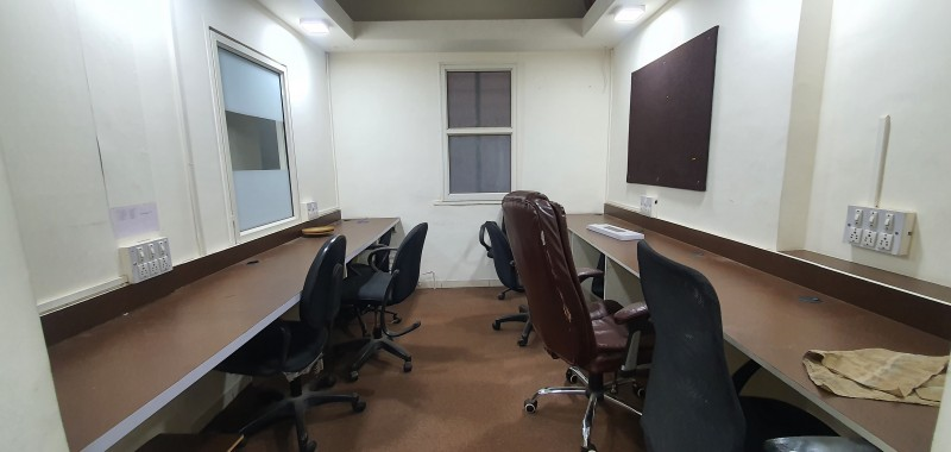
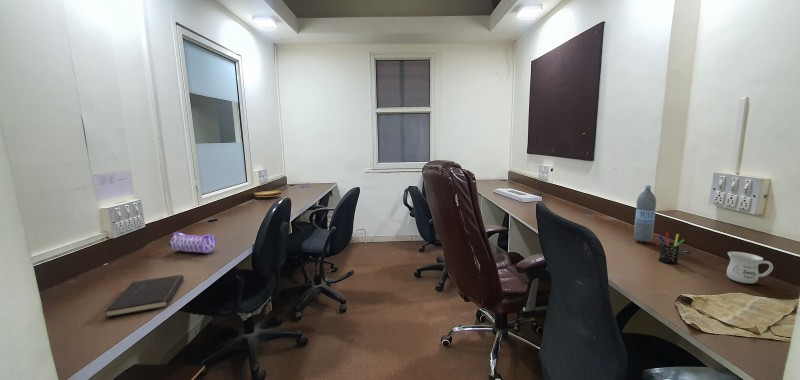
+ hardcover book [104,274,184,319]
+ pen holder [657,232,686,265]
+ pencil case [167,231,217,254]
+ water bottle [633,184,657,243]
+ mug [726,251,774,284]
